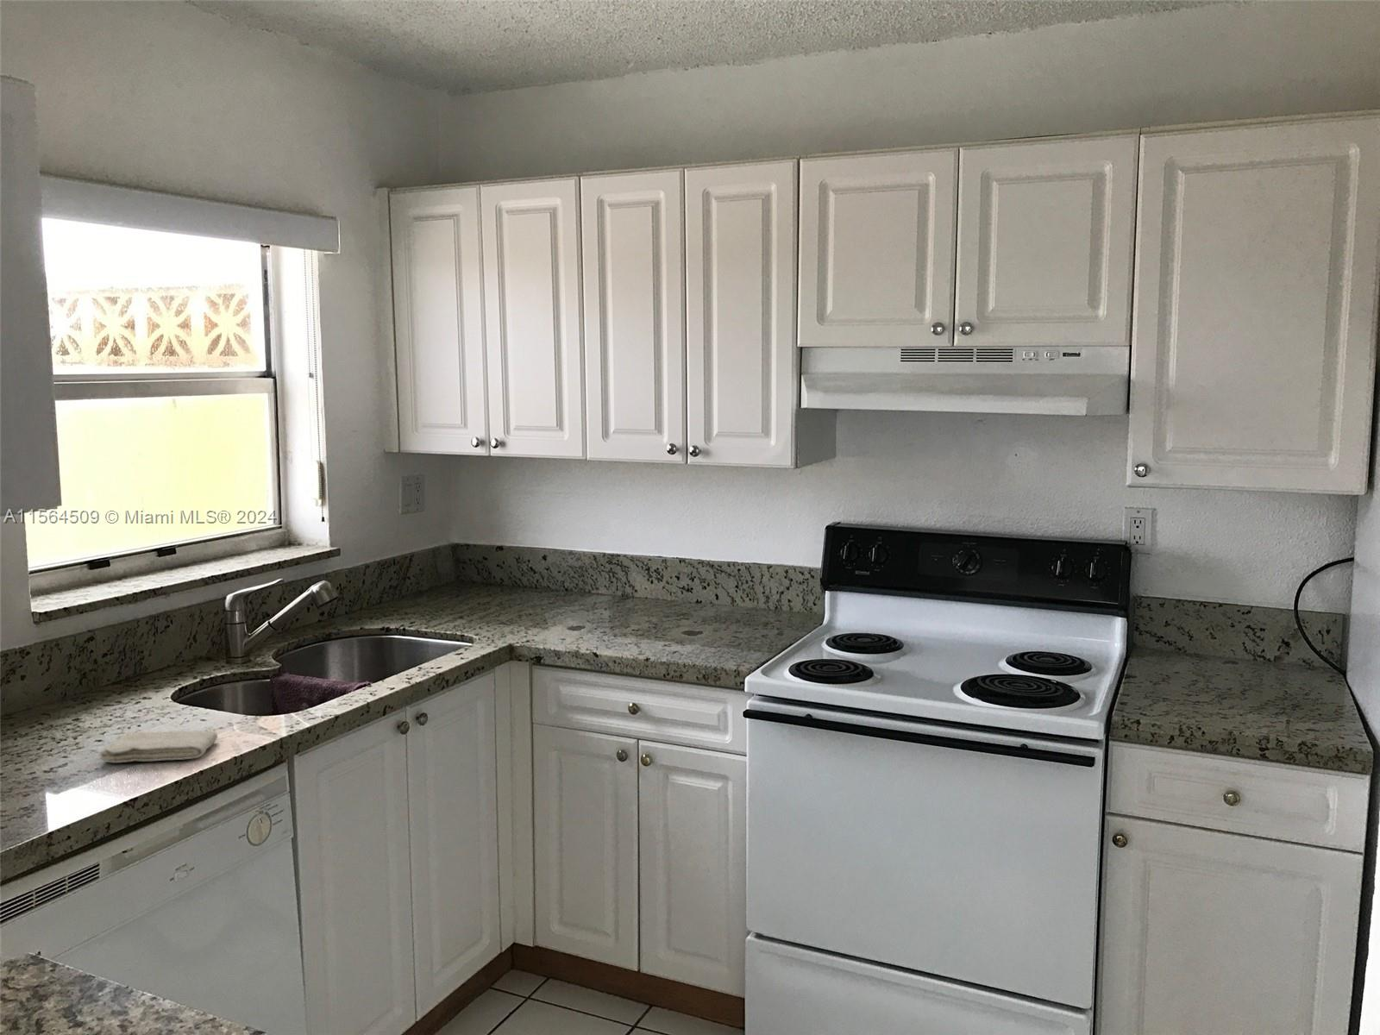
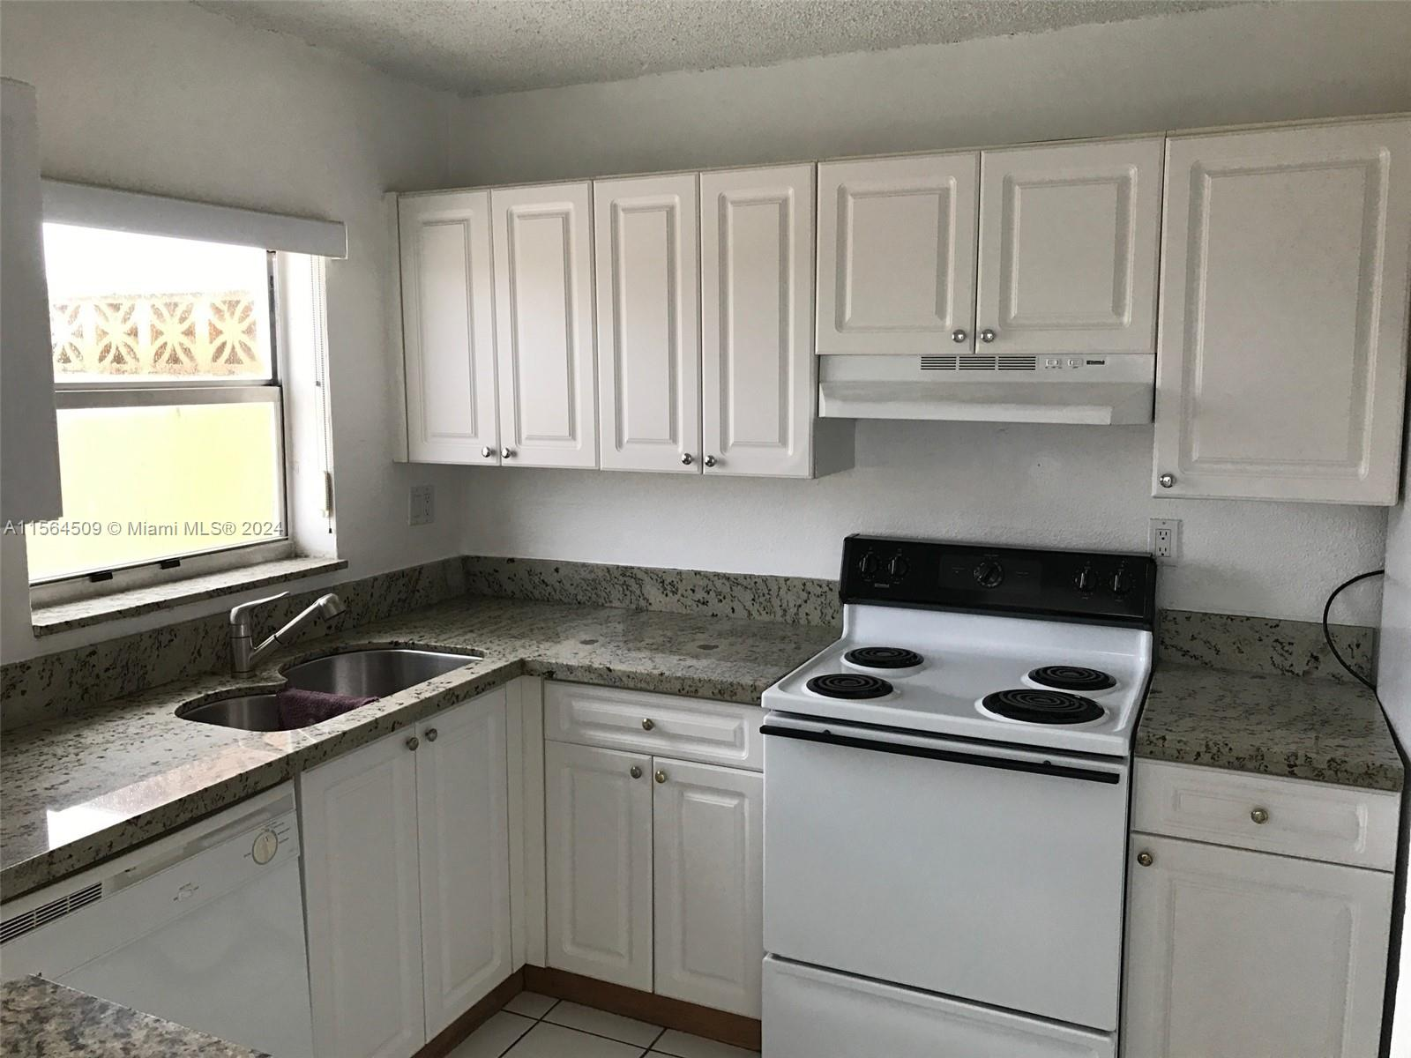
- washcloth [99,730,218,763]
